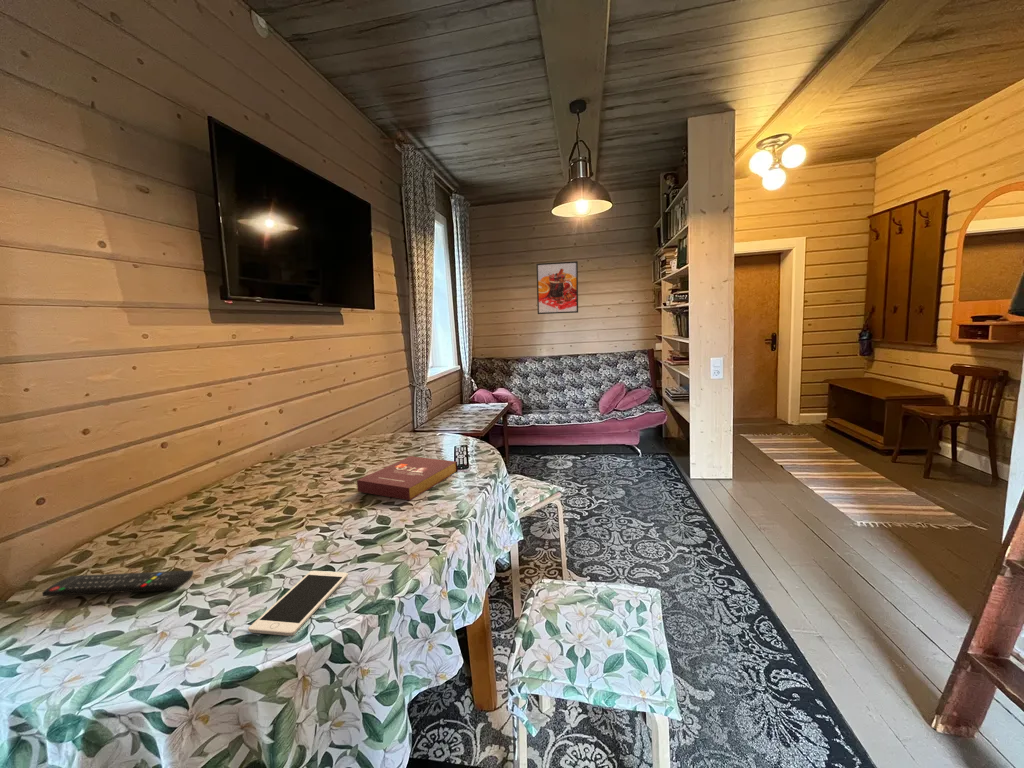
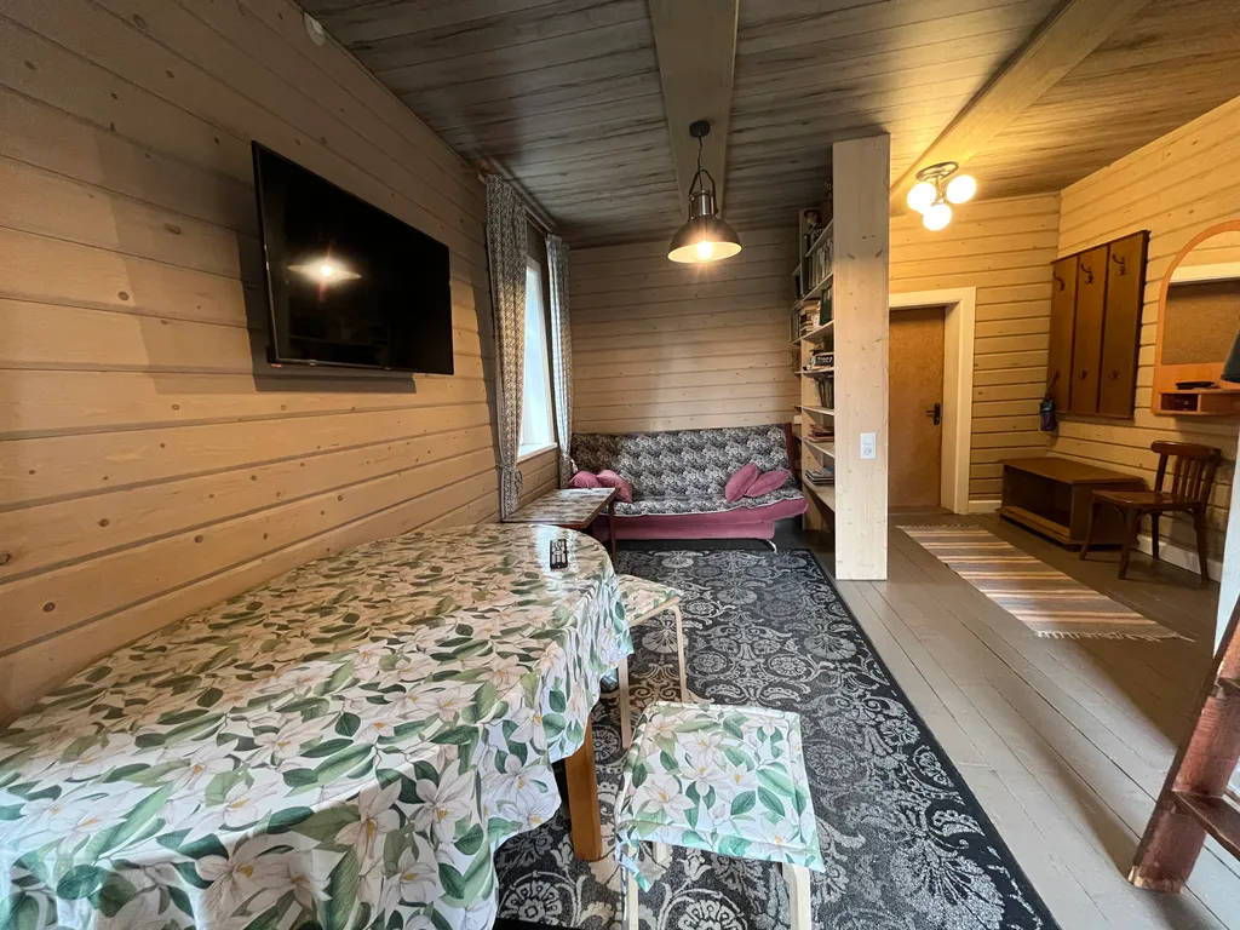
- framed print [536,260,579,315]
- book [356,455,459,501]
- remote control [41,569,194,597]
- cell phone [247,570,349,637]
